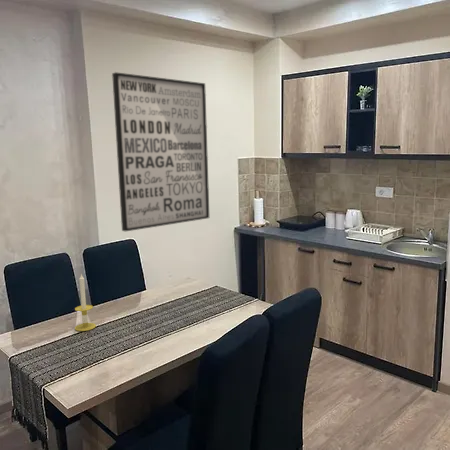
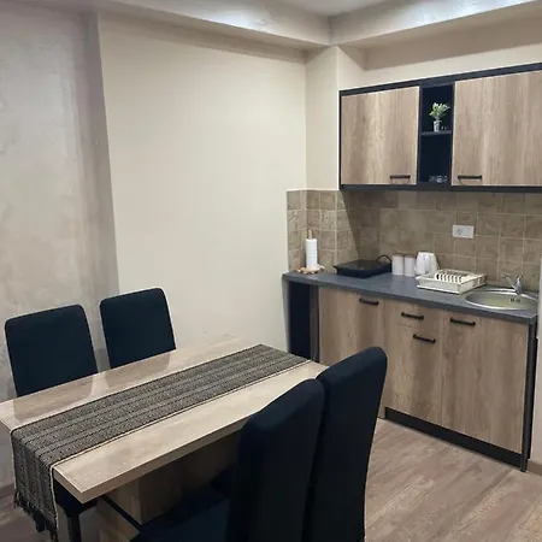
- wall art [111,71,210,232]
- candle [74,273,97,332]
